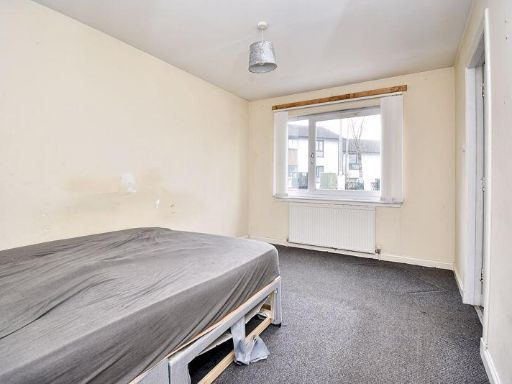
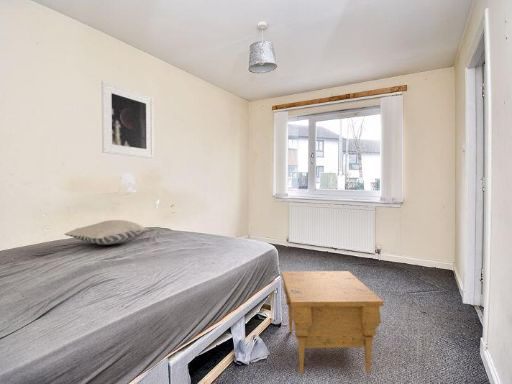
+ pillow [64,219,150,246]
+ nightstand [280,270,384,375]
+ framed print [101,80,155,159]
